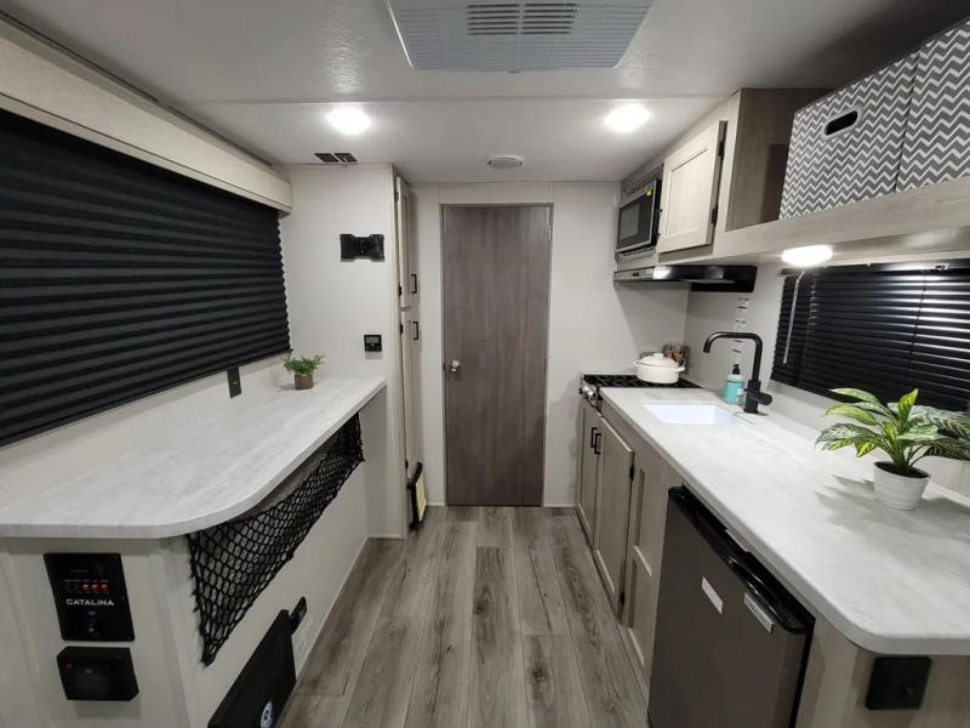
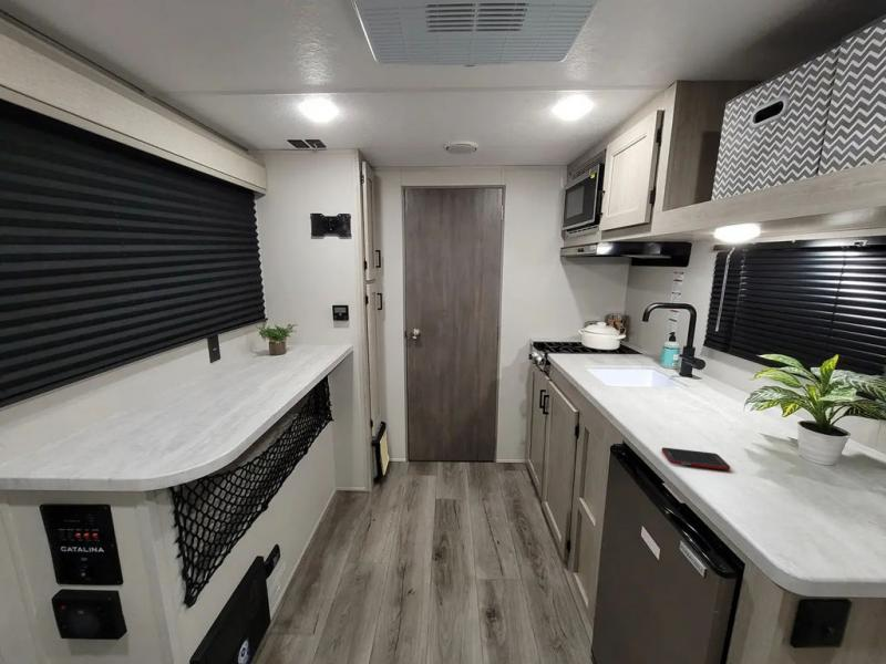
+ cell phone [660,447,731,471]
